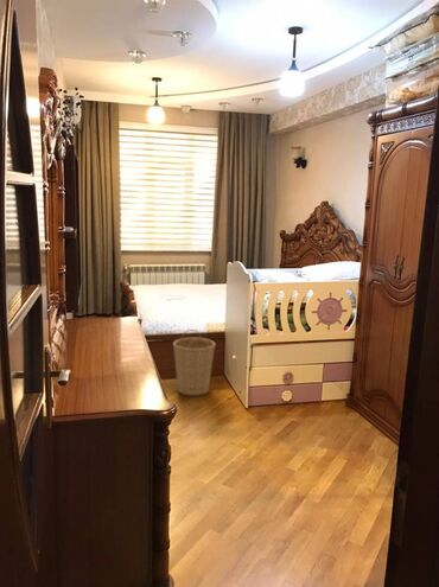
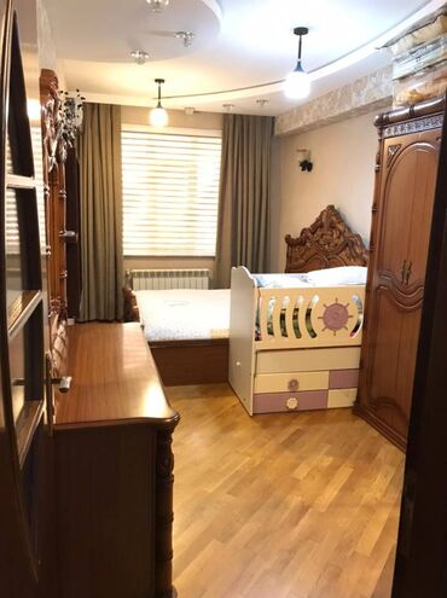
- basket [172,328,216,397]
